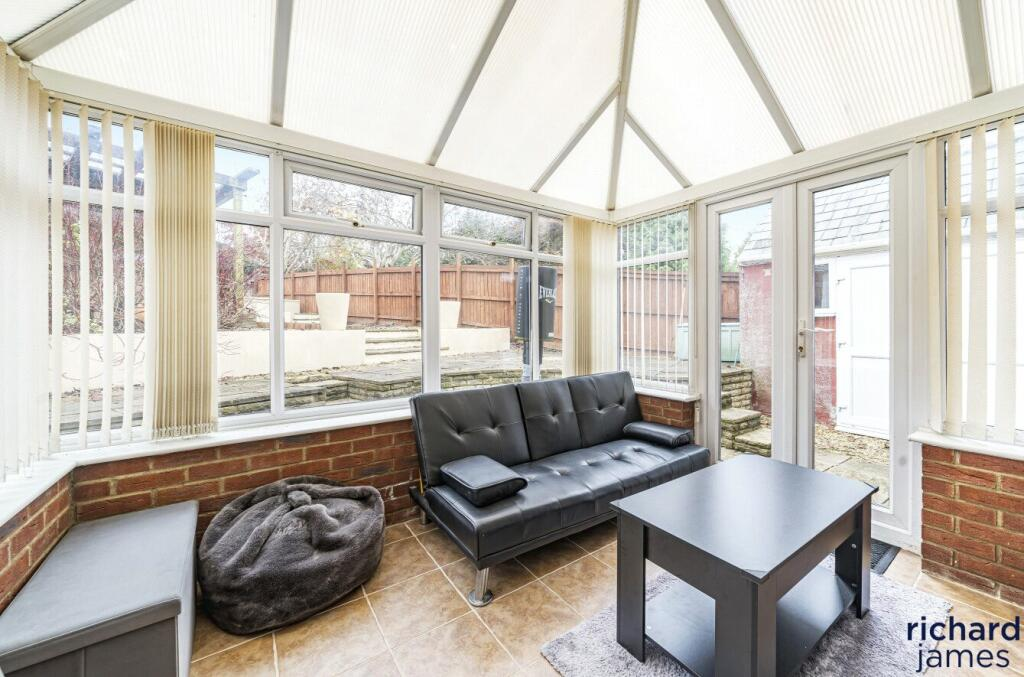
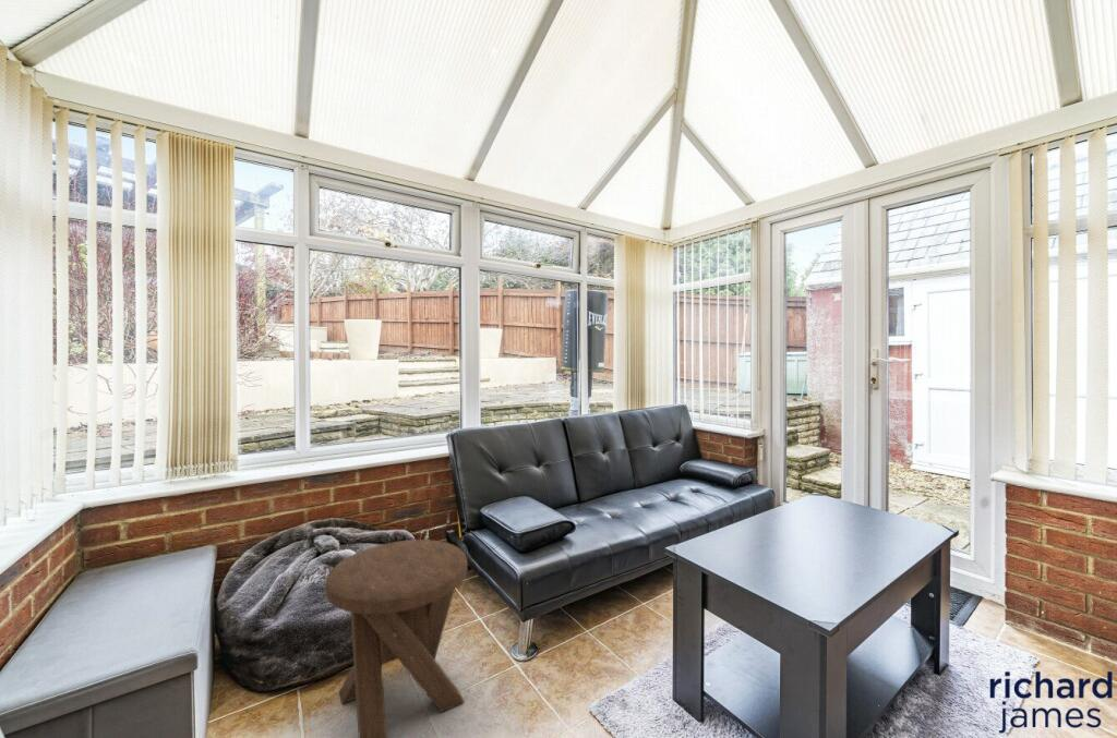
+ music stool [324,539,469,738]
